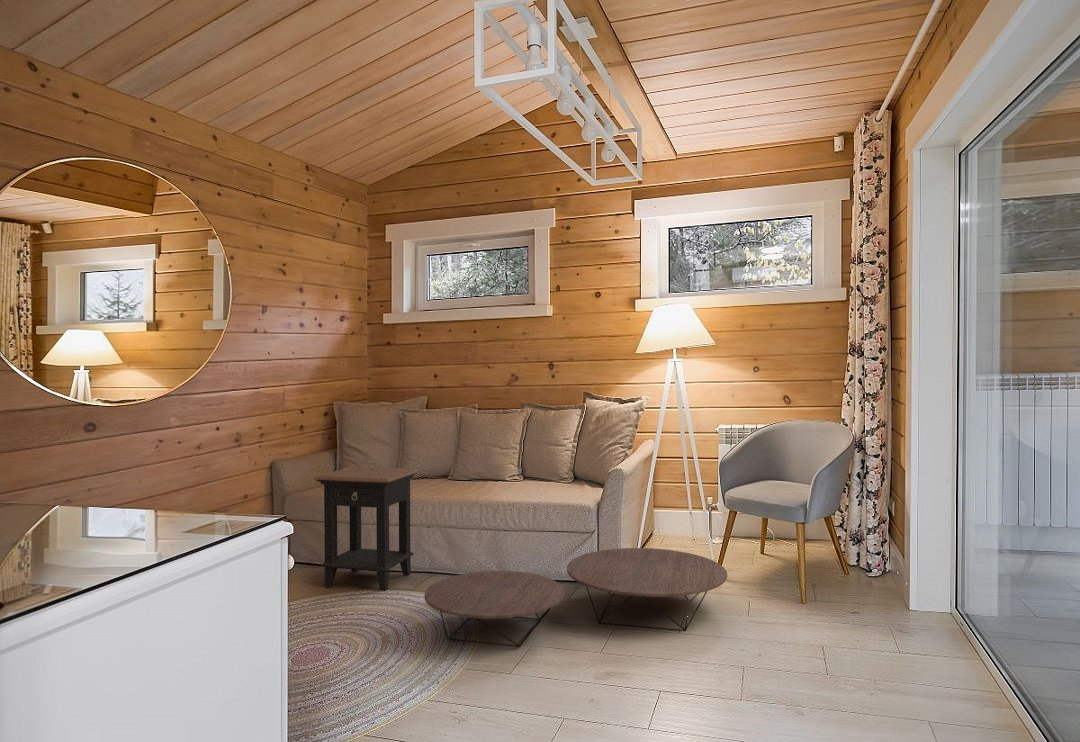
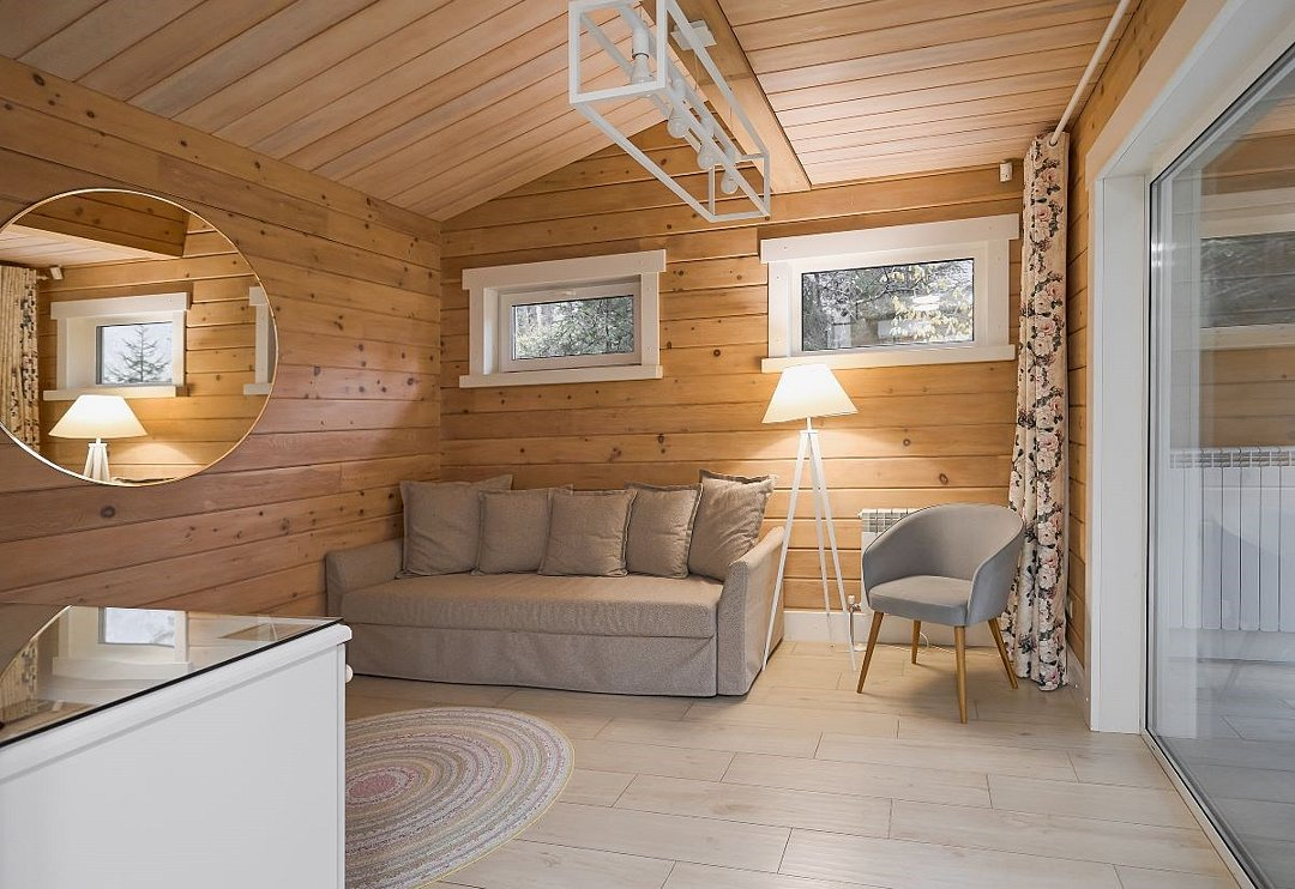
- coffee table [423,547,728,648]
- side table [313,466,420,592]
